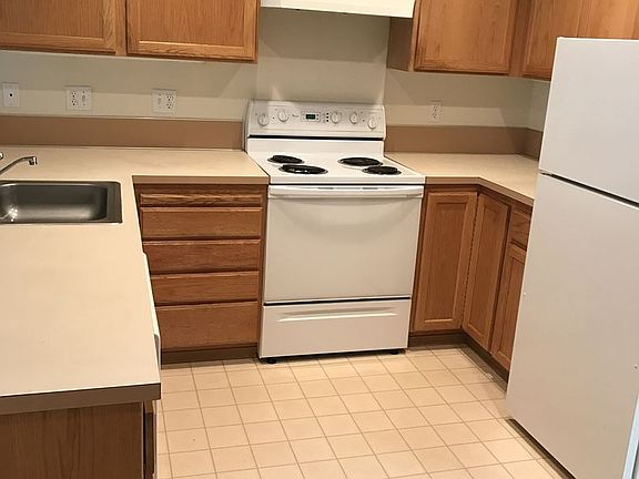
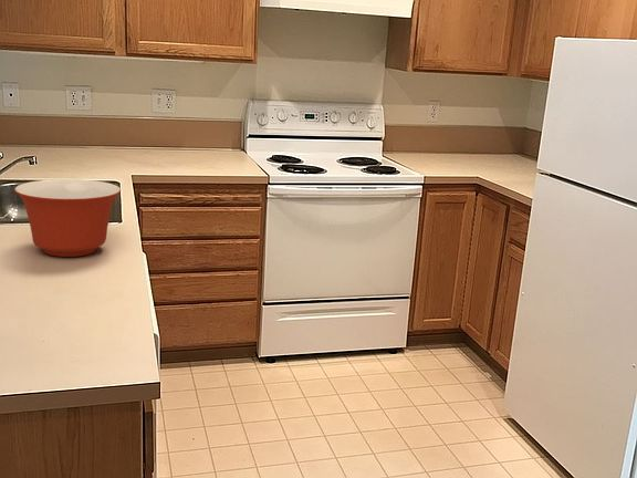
+ mixing bowl [13,178,122,258]
